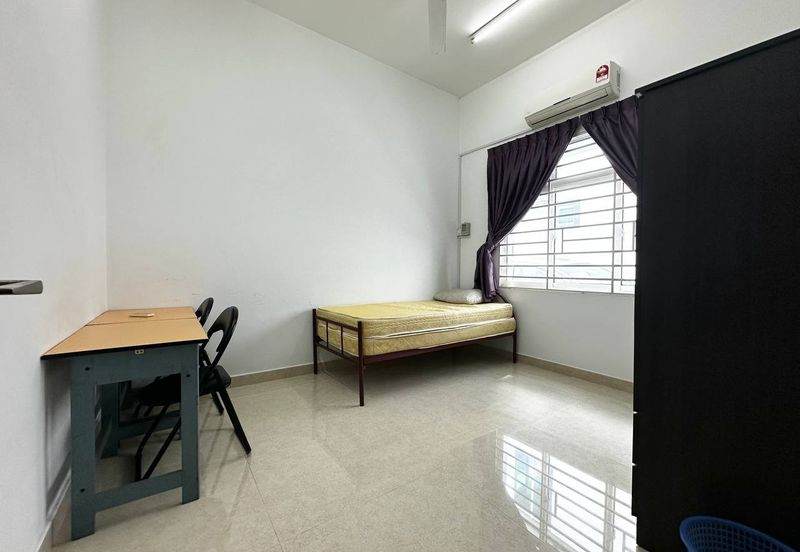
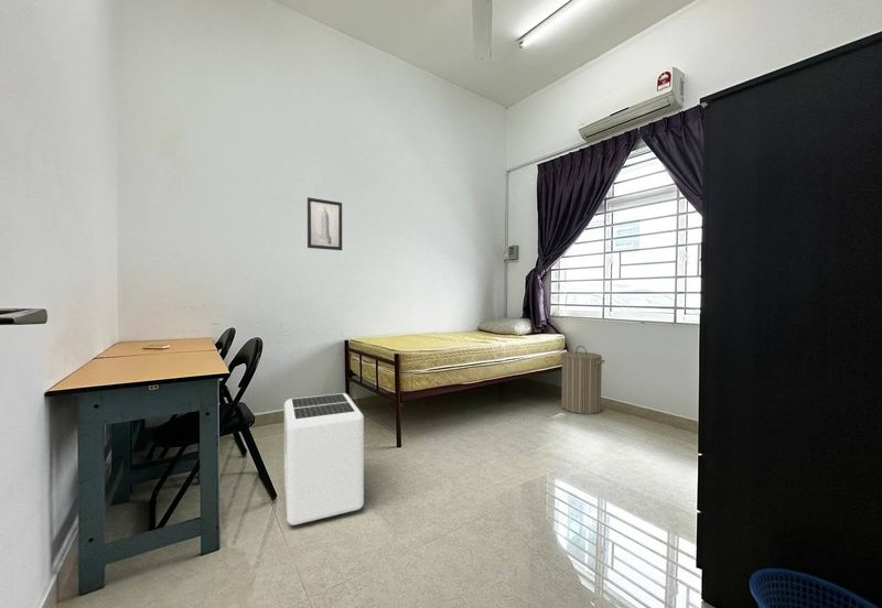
+ laundry hamper [560,345,605,415]
+ air purifier [283,392,365,526]
+ wall art [306,196,343,251]
